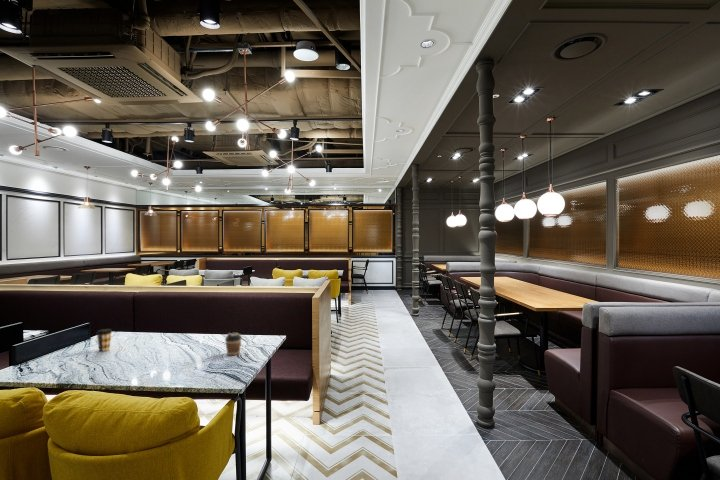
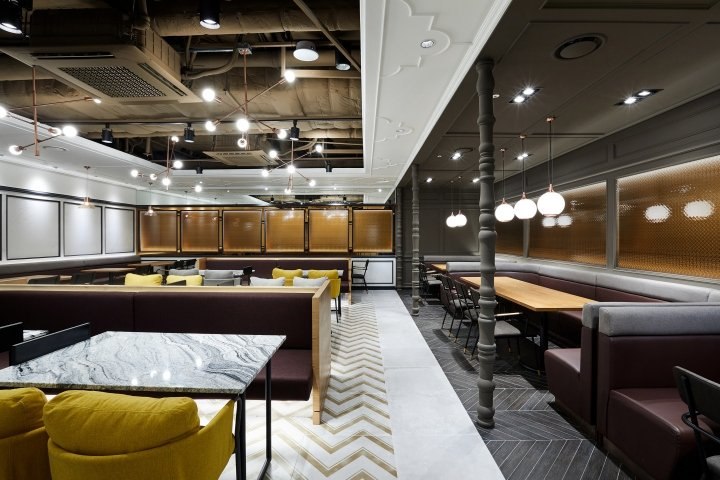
- coffee cup [95,328,113,352]
- coffee cup [224,332,243,356]
